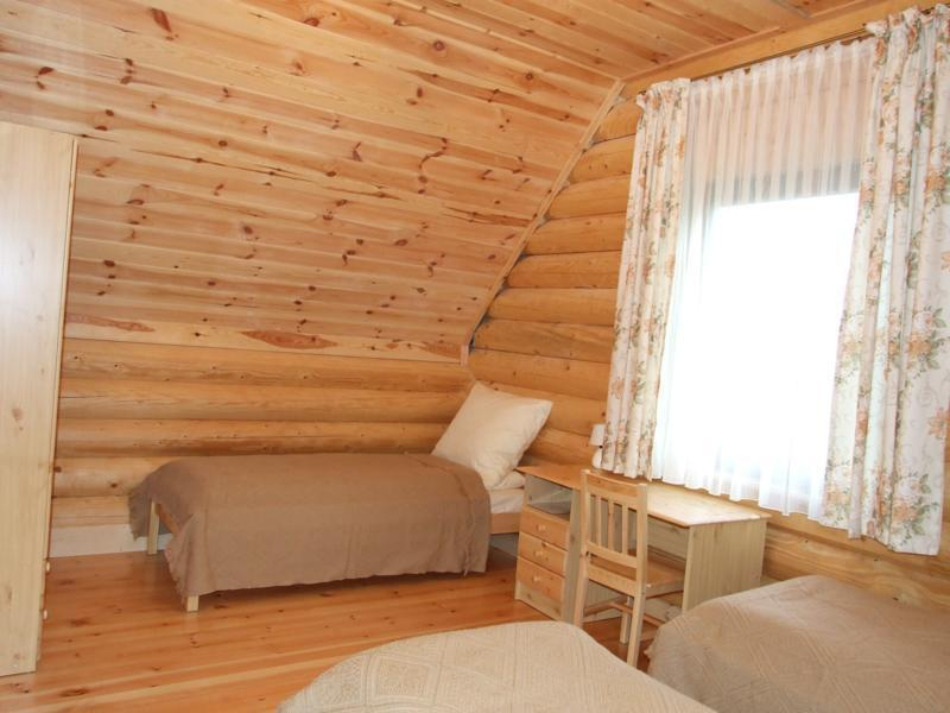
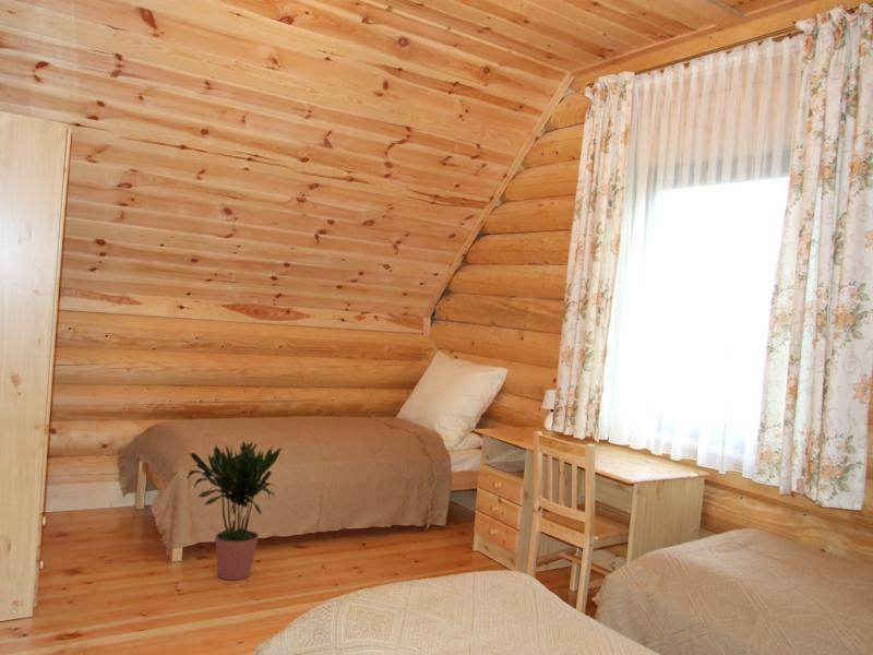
+ potted plant [186,440,283,581]
